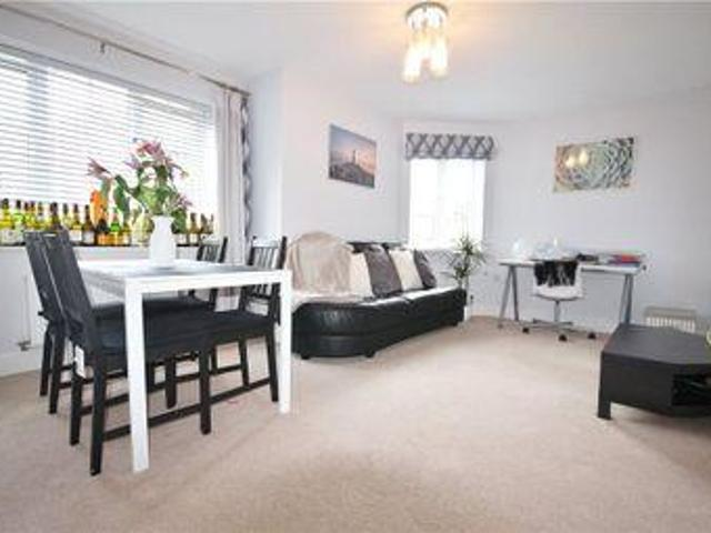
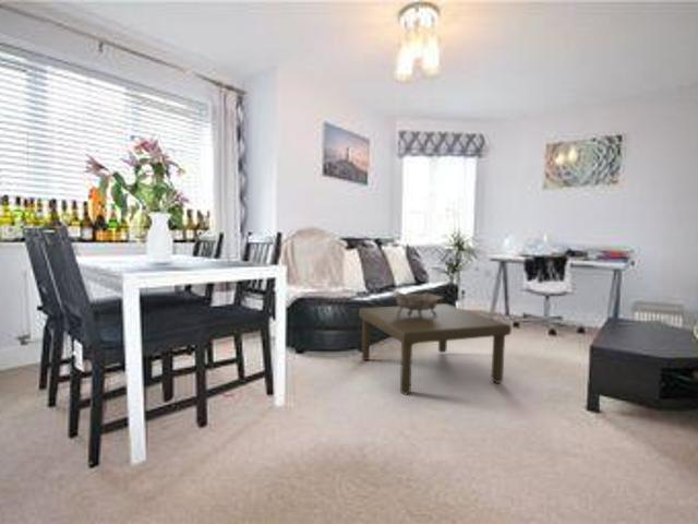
+ coffee table [358,302,513,395]
+ decorative bowl [390,291,444,315]
